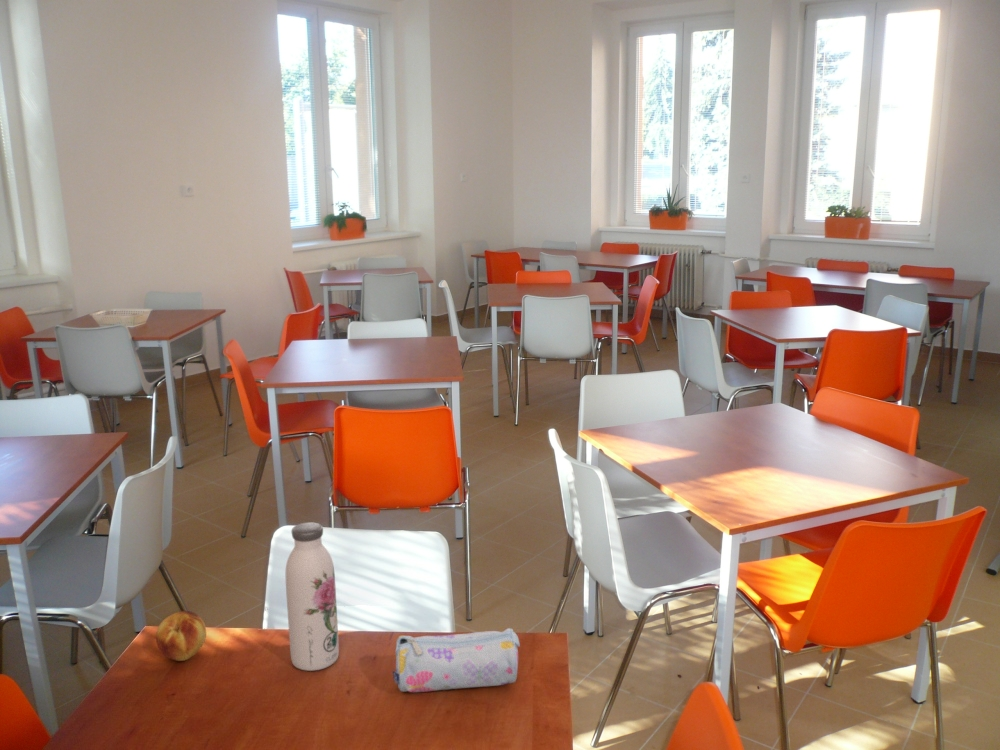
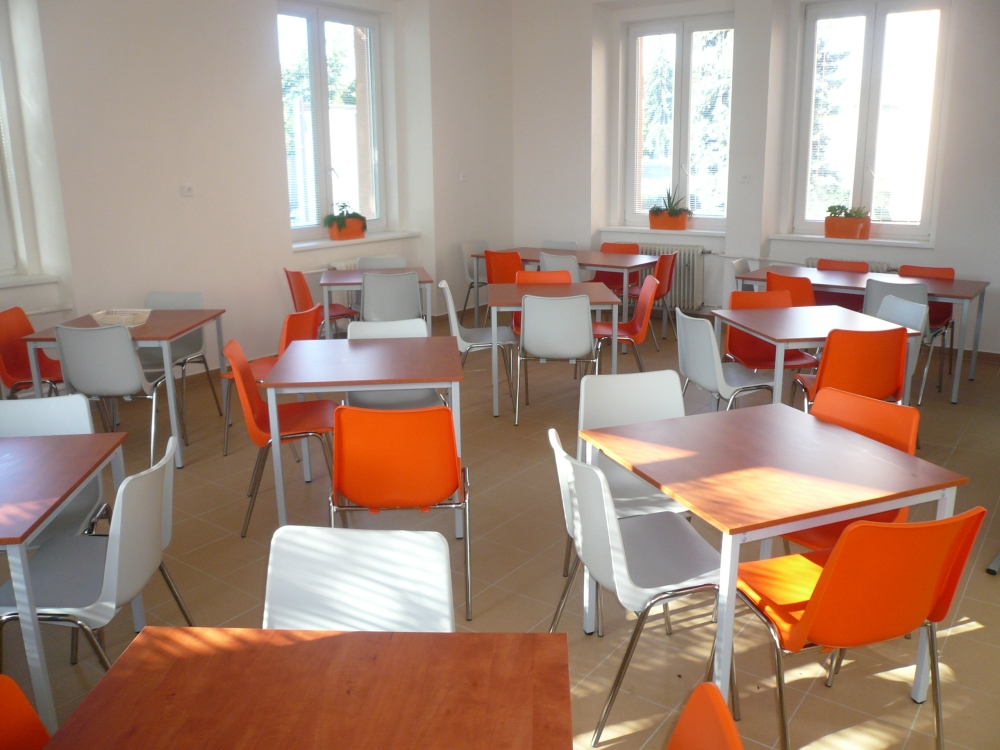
- water bottle [285,521,340,672]
- pencil case [392,627,521,693]
- fruit [155,610,207,662]
